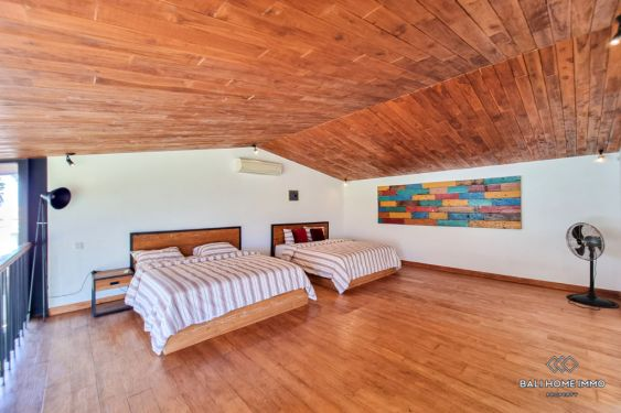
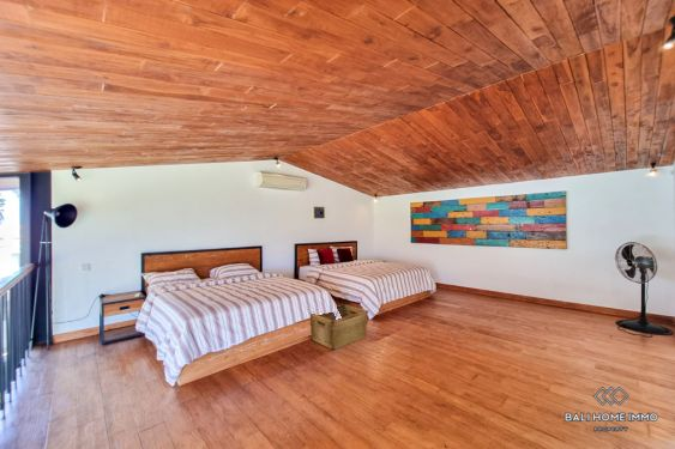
+ hamper [309,303,369,351]
